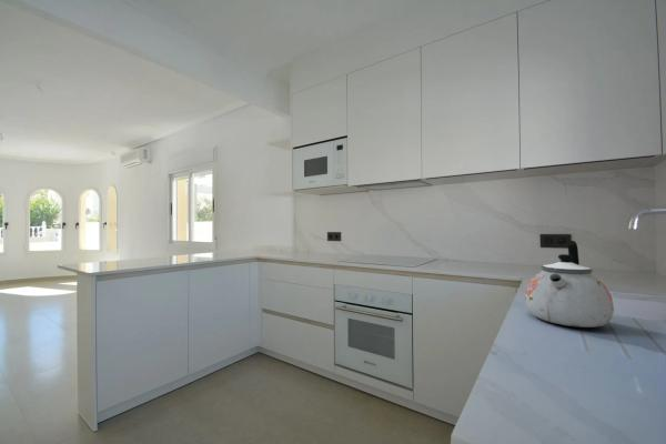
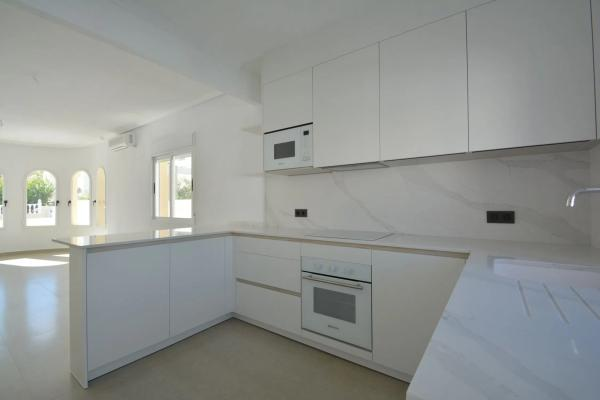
- kettle [524,239,615,329]
